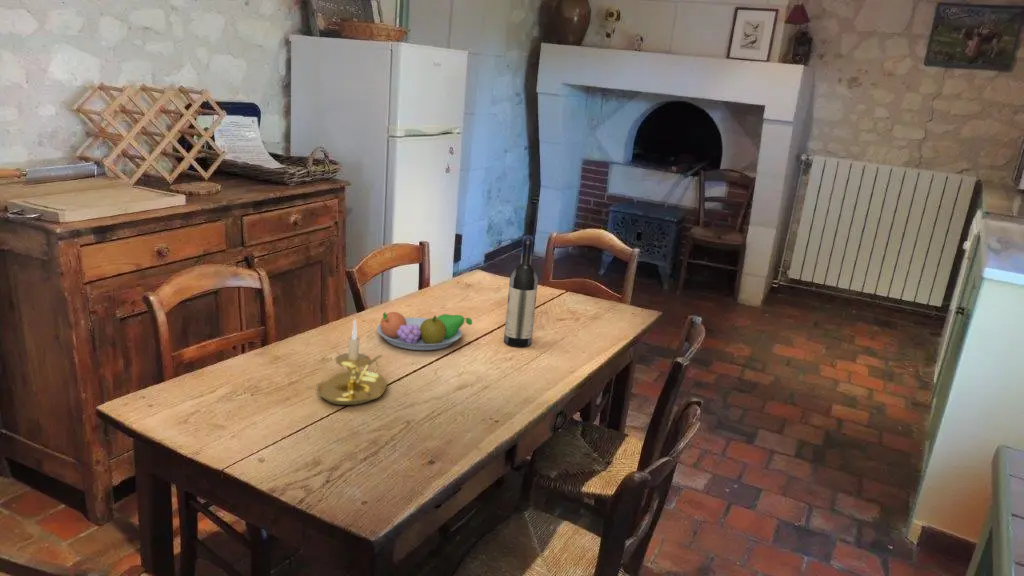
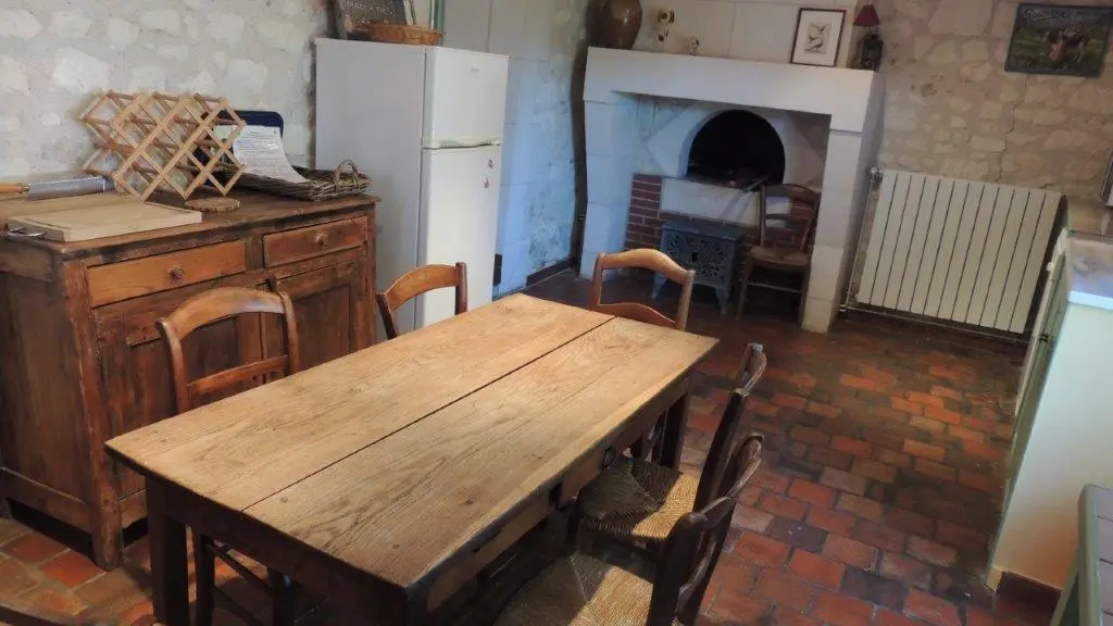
- candle holder [316,317,388,406]
- fruit bowl [376,311,473,351]
- wine bottle [503,234,539,348]
